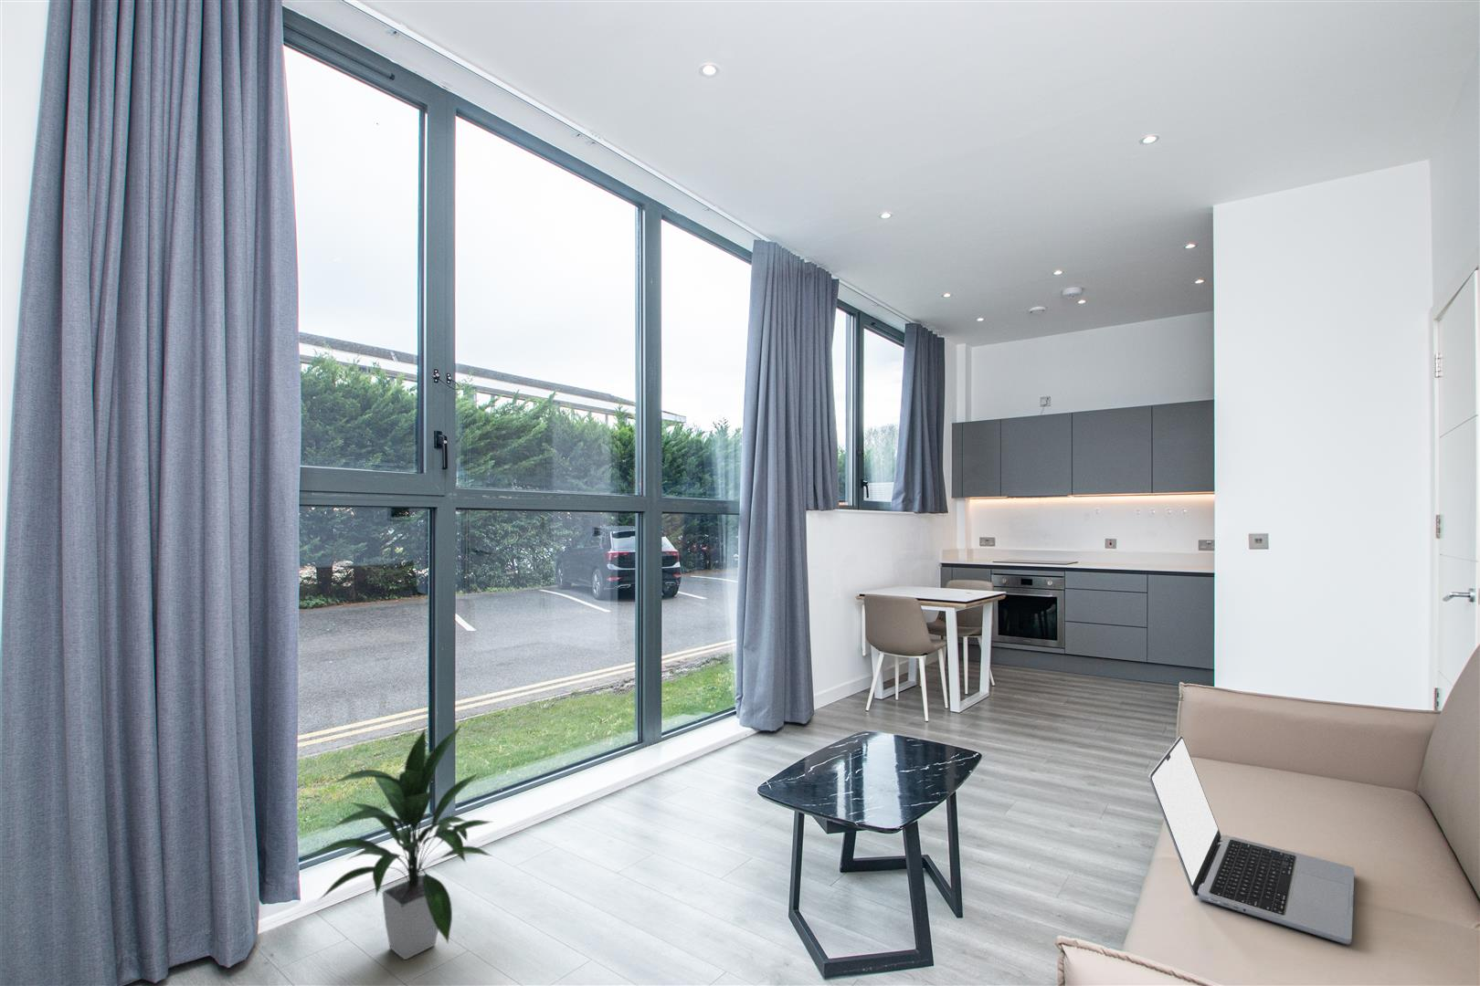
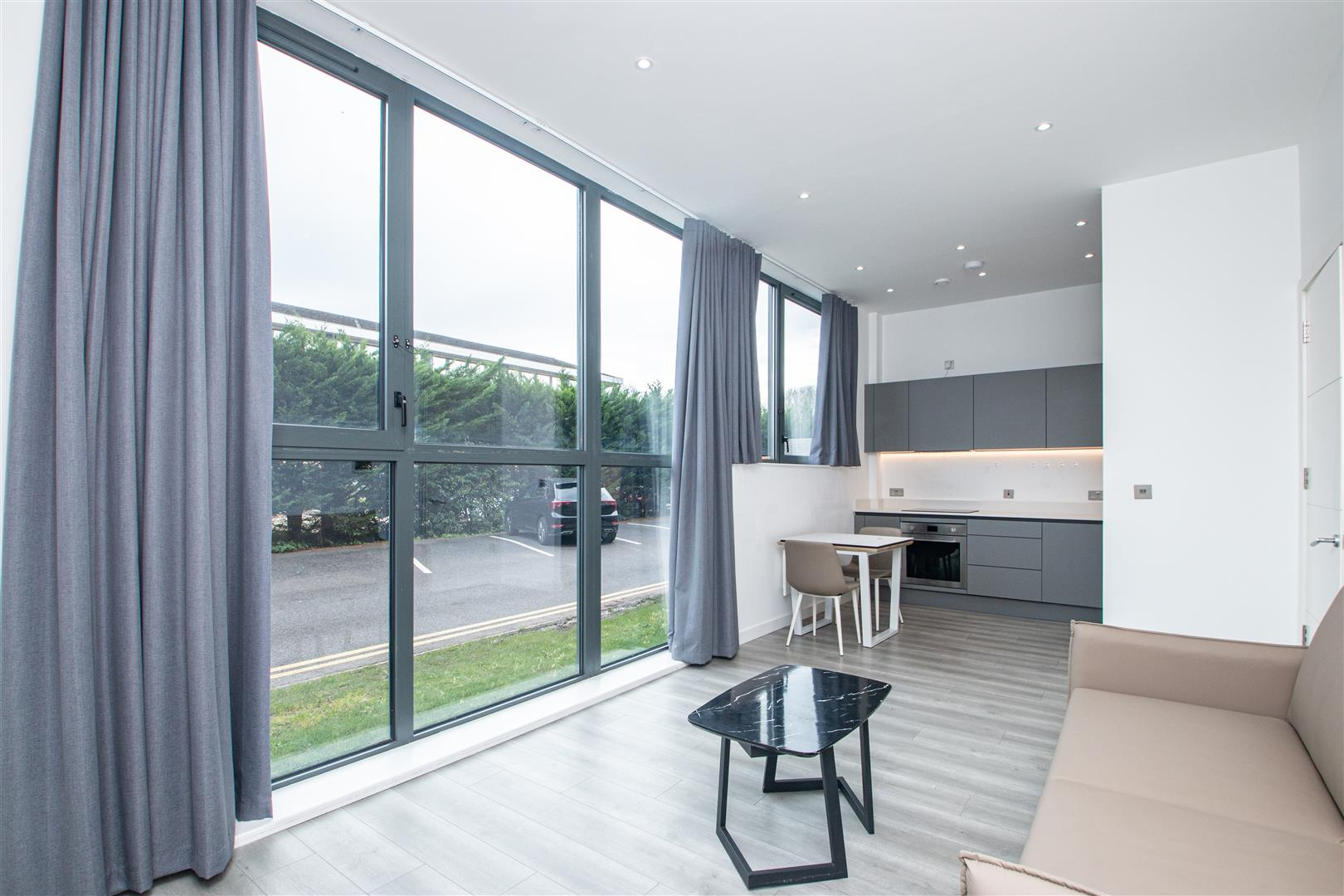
- laptop [1149,735,1354,945]
- indoor plant [303,722,493,961]
